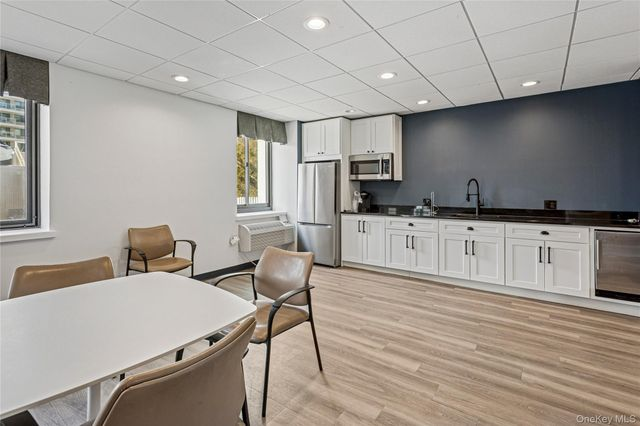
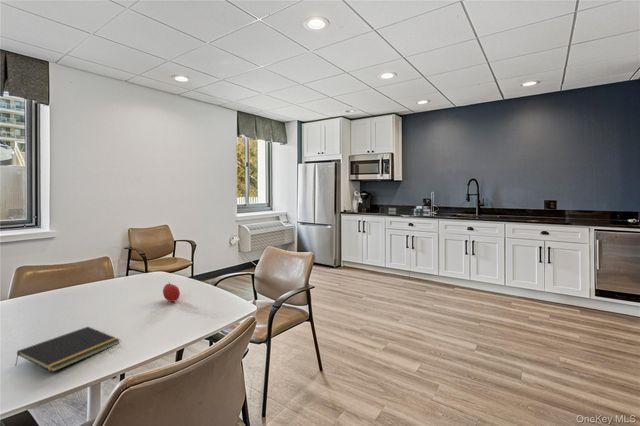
+ fruit [162,282,181,303]
+ notepad [14,326,121,373]
